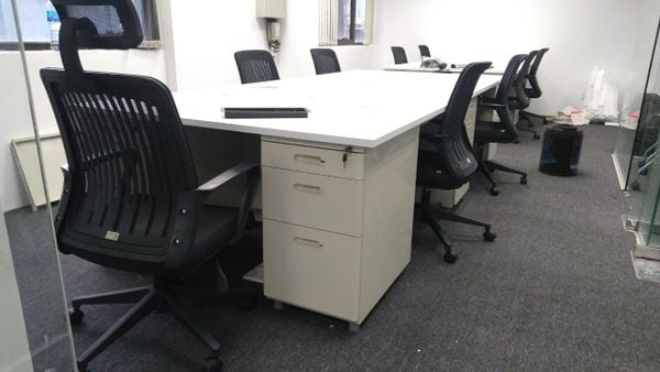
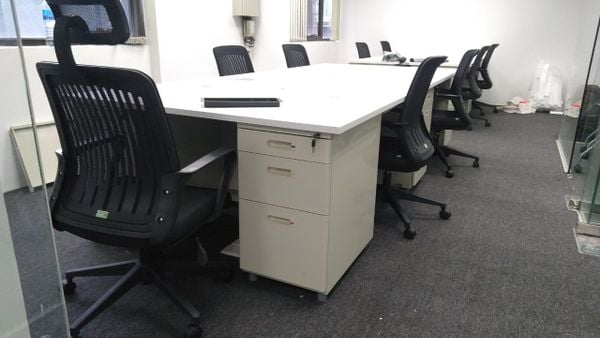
- supplement container [538,122,585,177]
